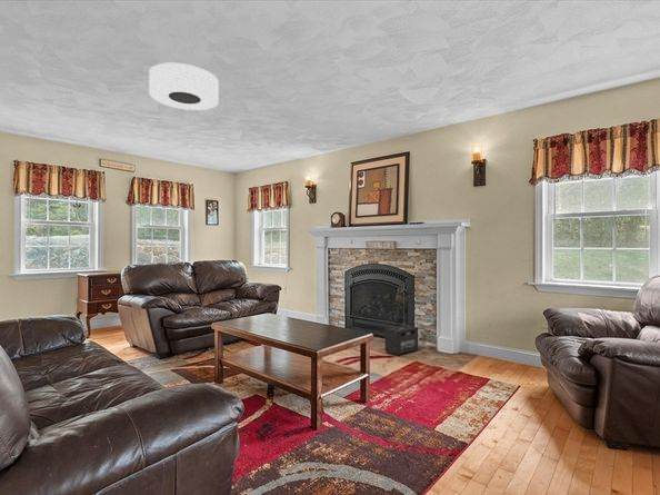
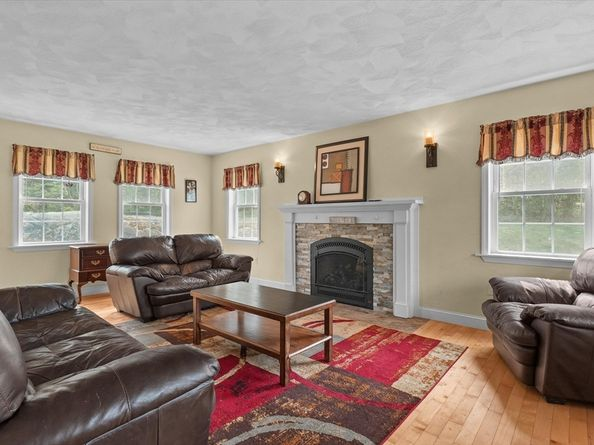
- ceiling light [148,62,220,111]
- speaker [383,324,419,357]
